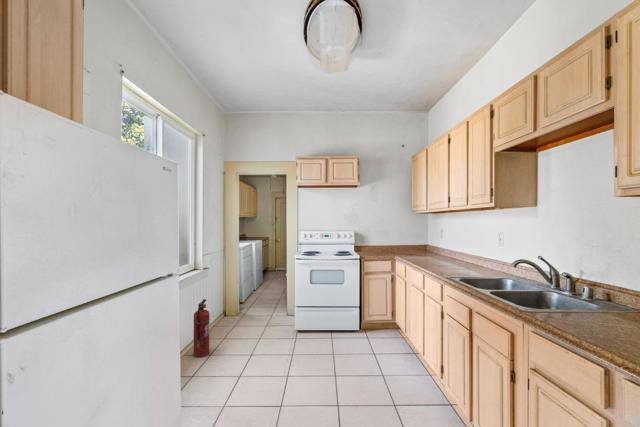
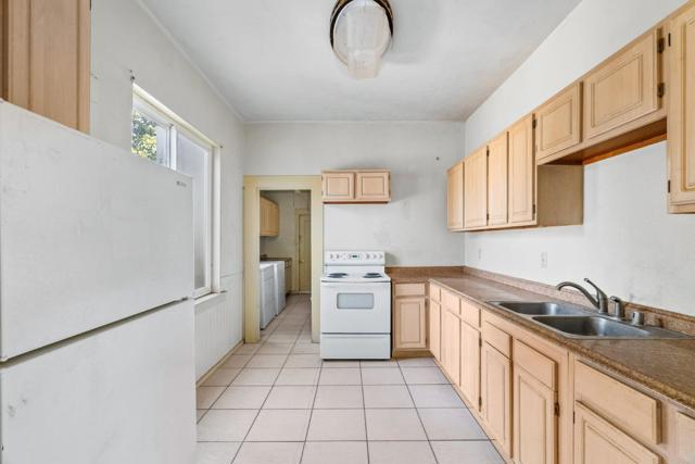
- fire extinguisher [193,298,211,358]
